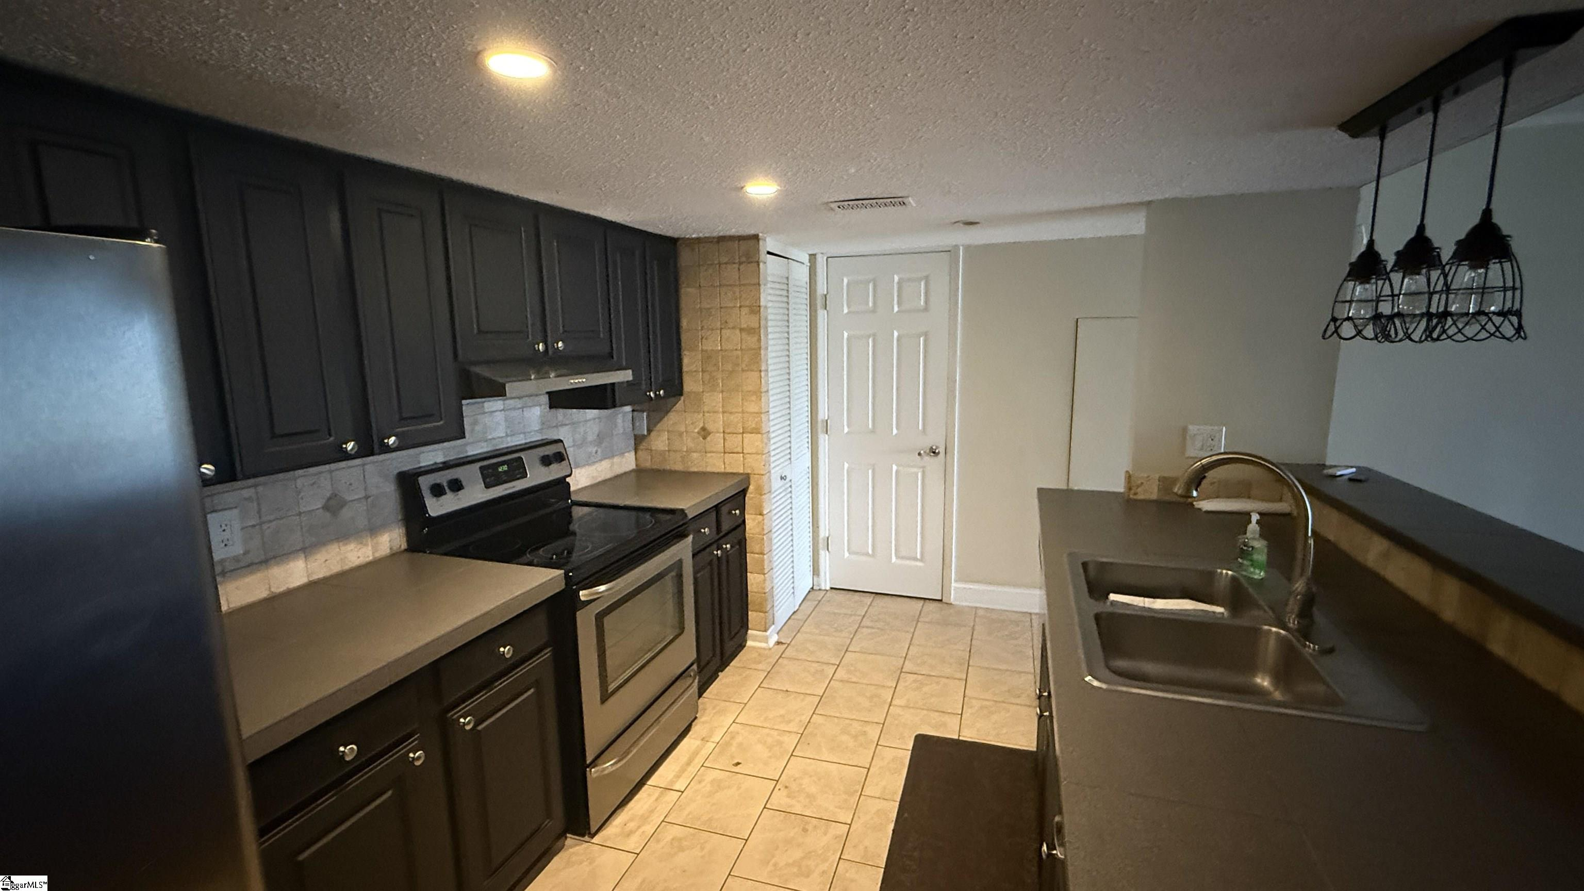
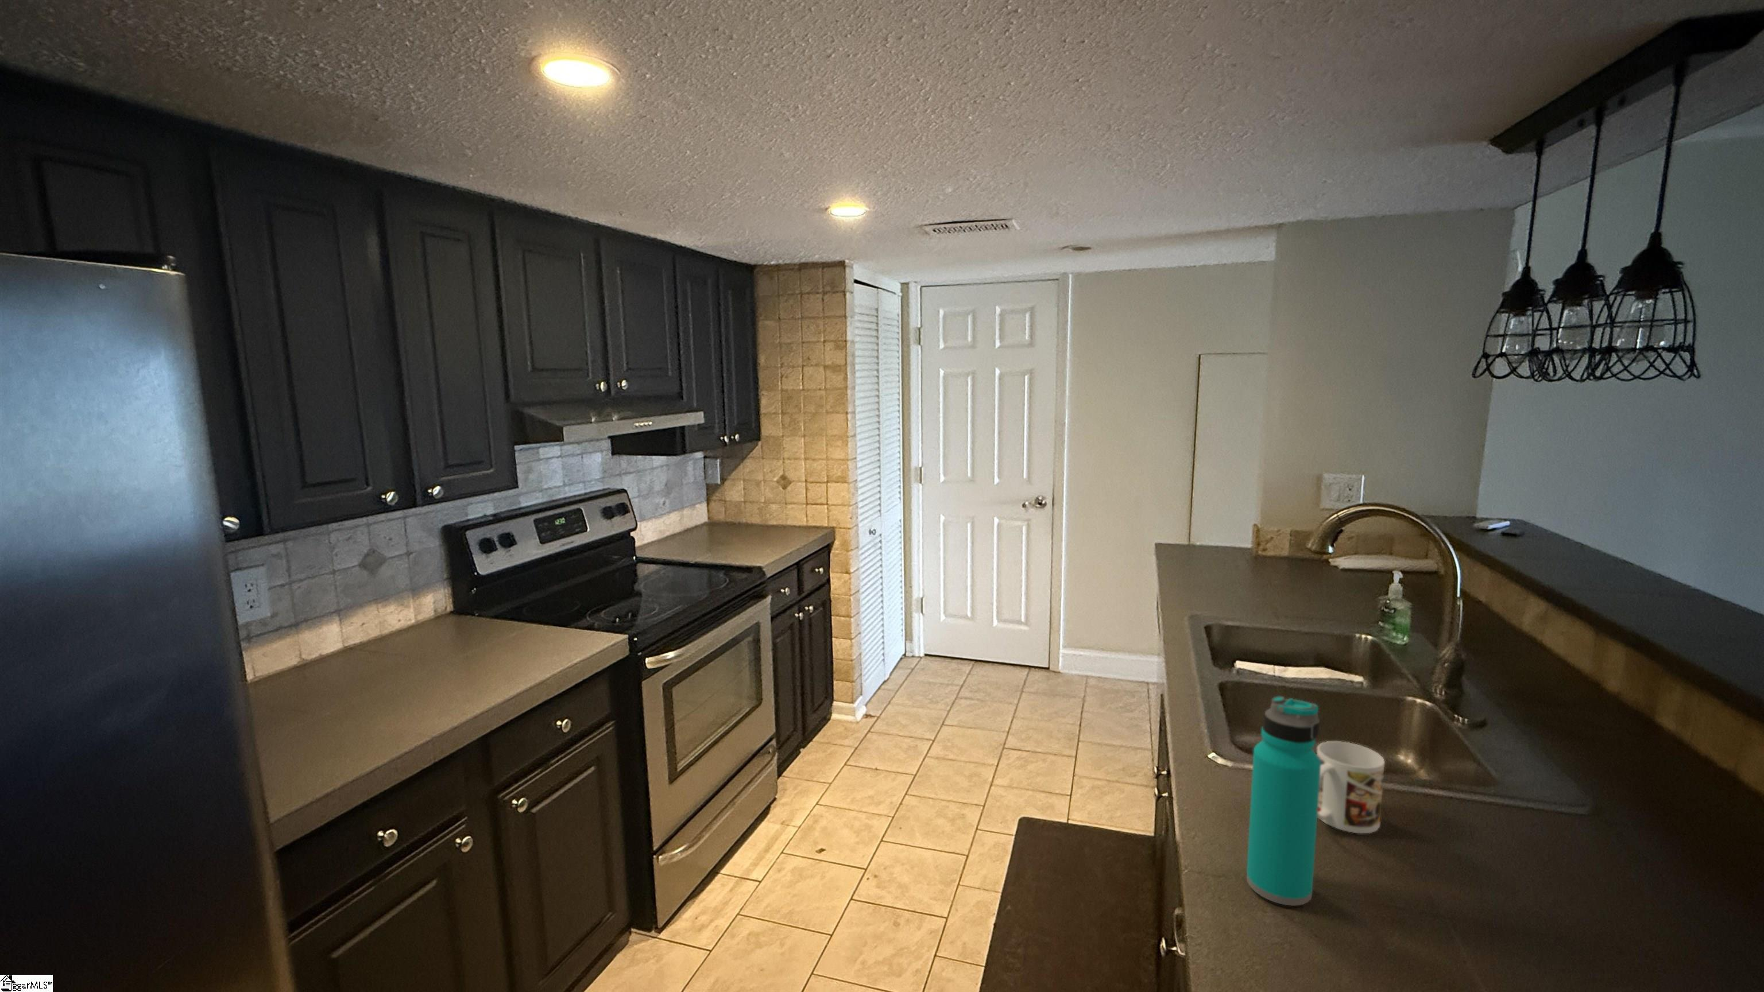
+ water bottle [1245,695,1321,906]
+ mug [1317,740,1386,835]
